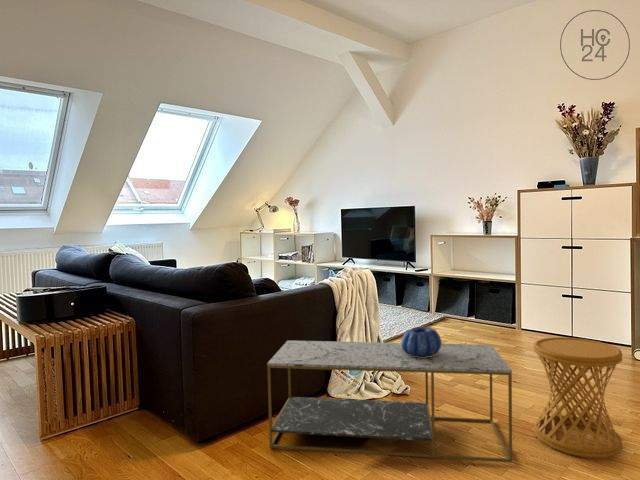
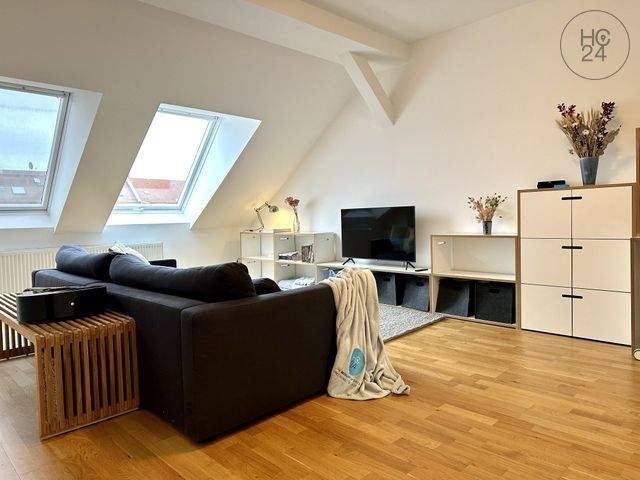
- side table [533,336,623,459]
- coffee table [266,340,513,463]
- decorative bowl [400,326,443,358]
